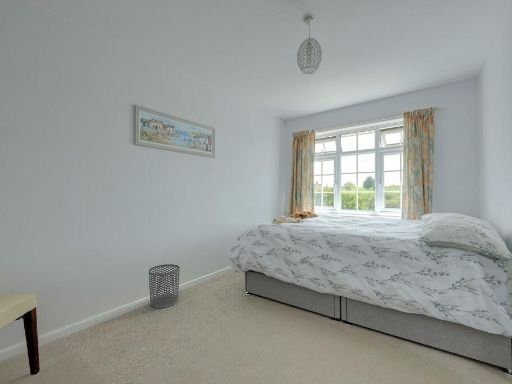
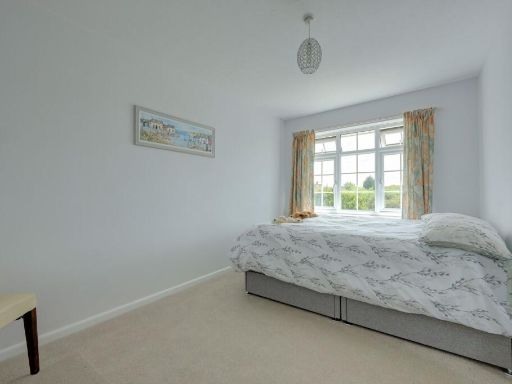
- waste bin [148,263,181,309]
